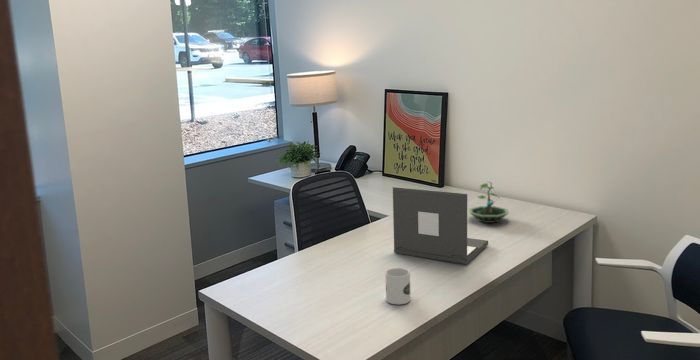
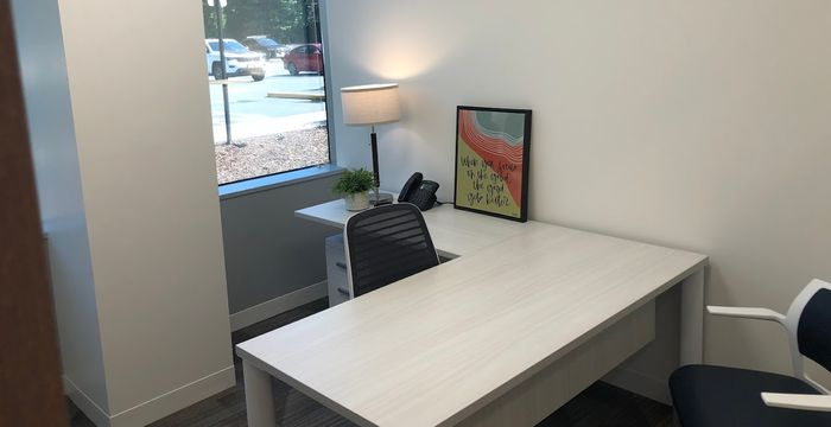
- laptop [392,186,489,265]
- terrarium [468,180,510,224]
- mug [384,267,411,305]
